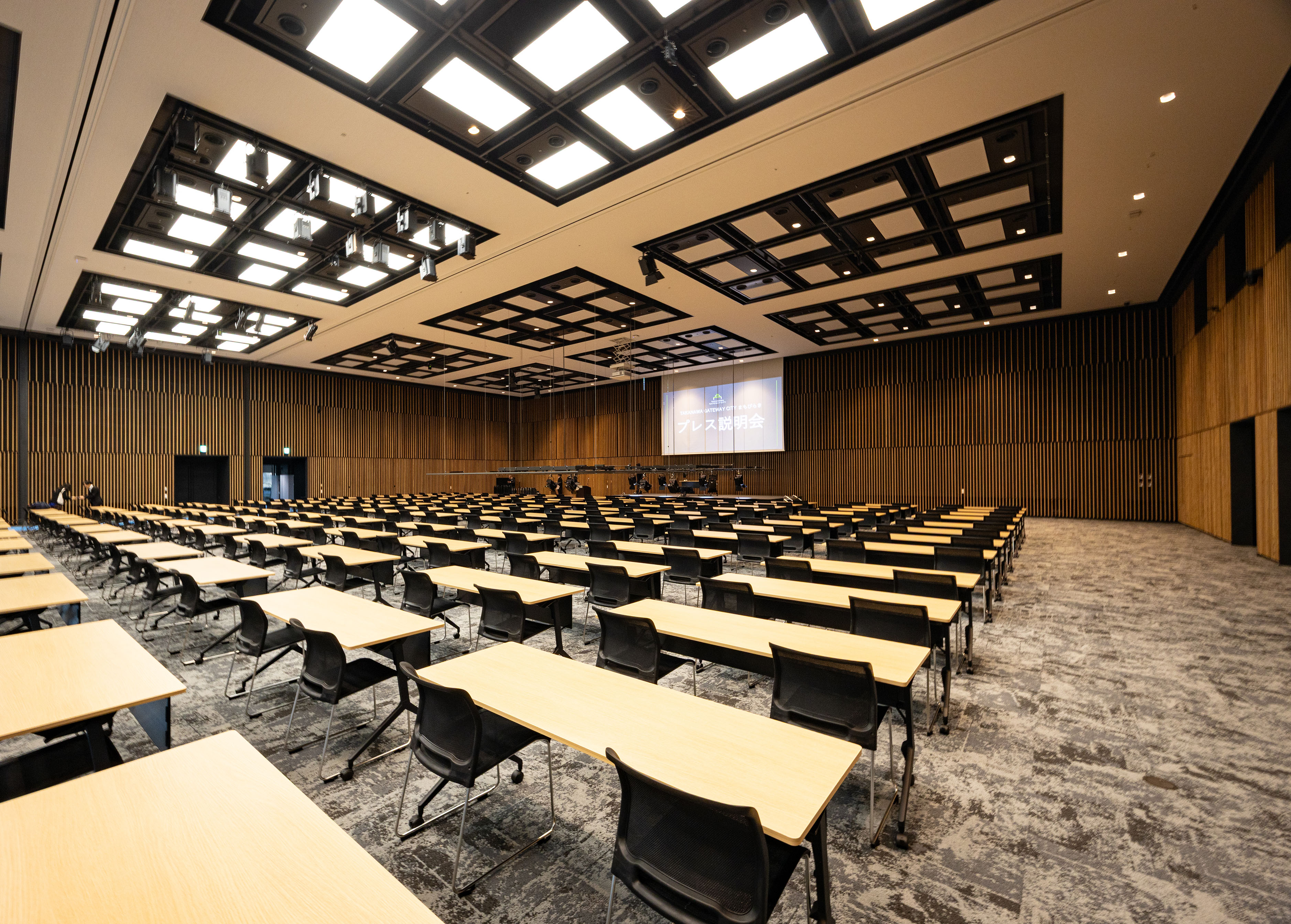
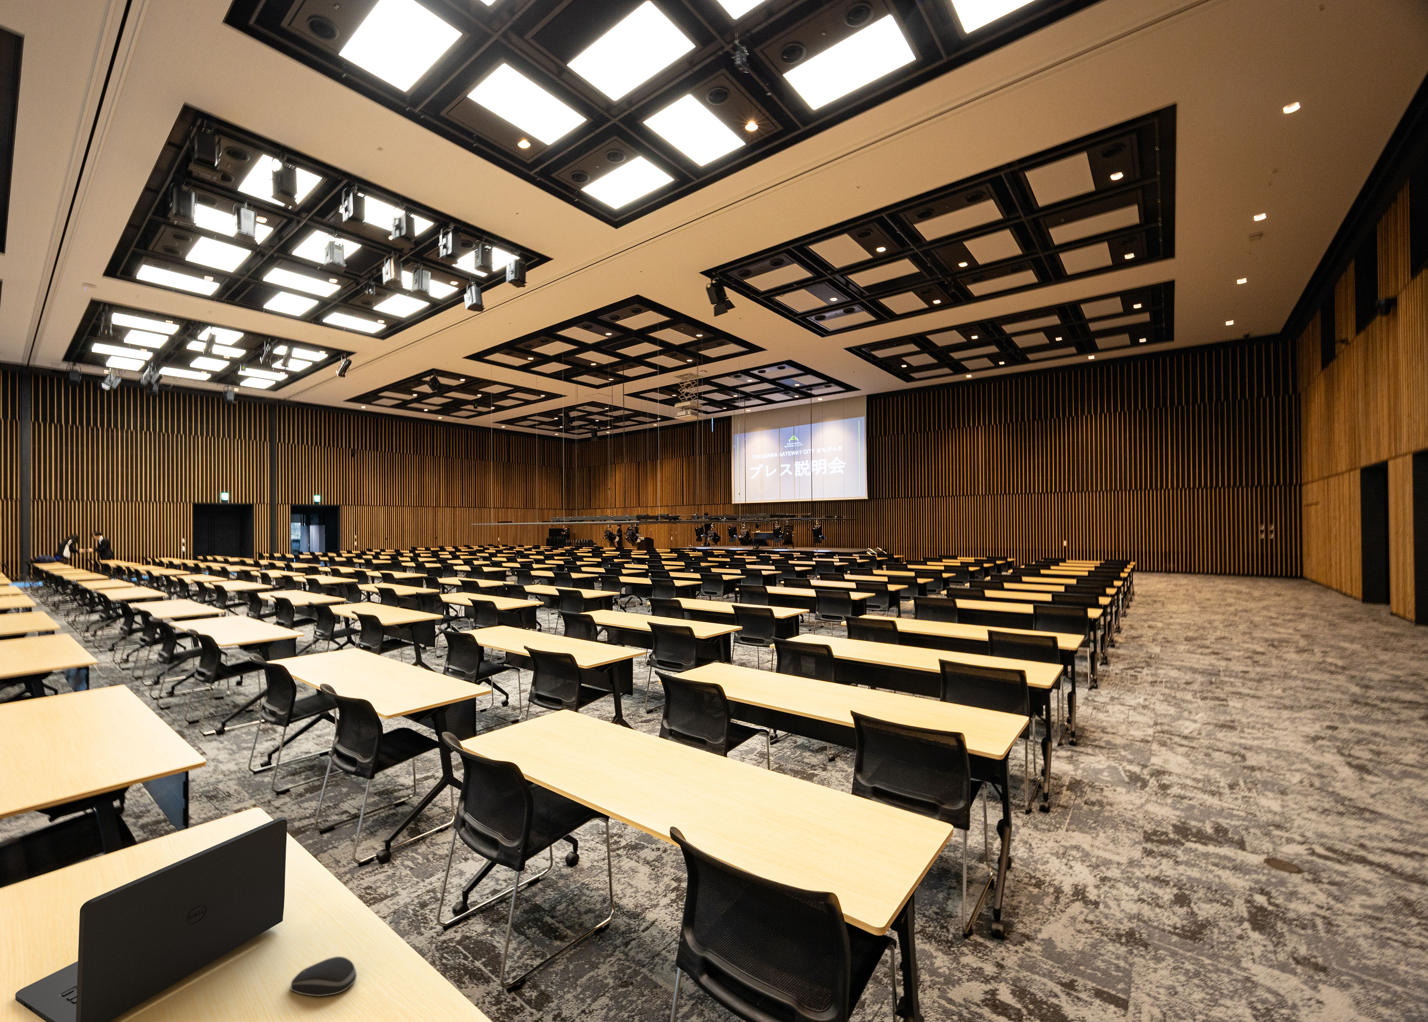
+ computer mouse [290,957,356,997]
+ laptop [14,816,288,1022]
